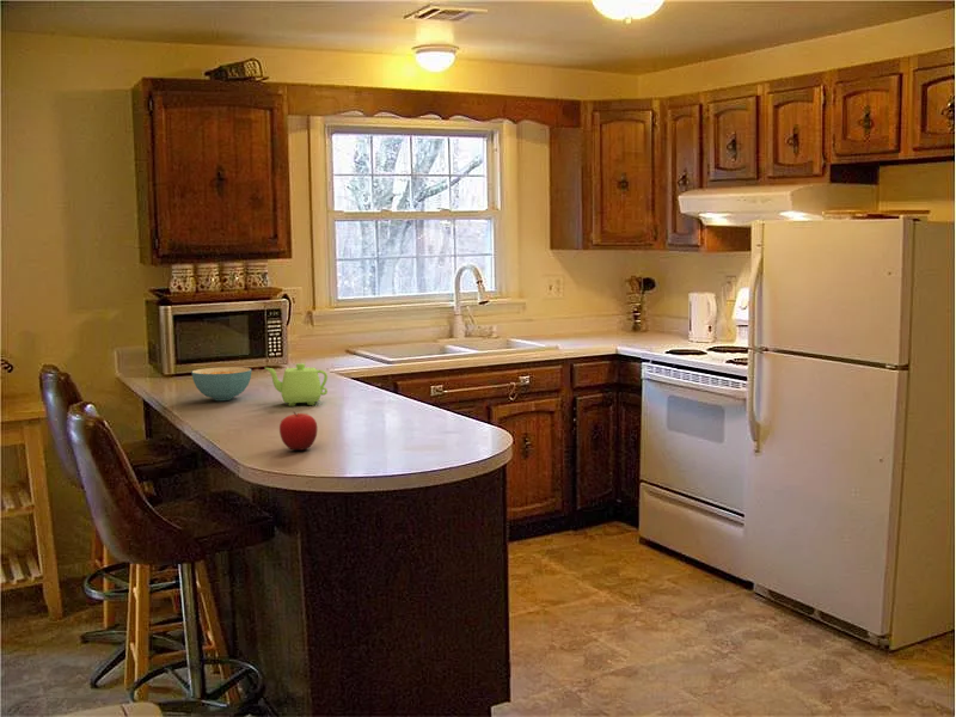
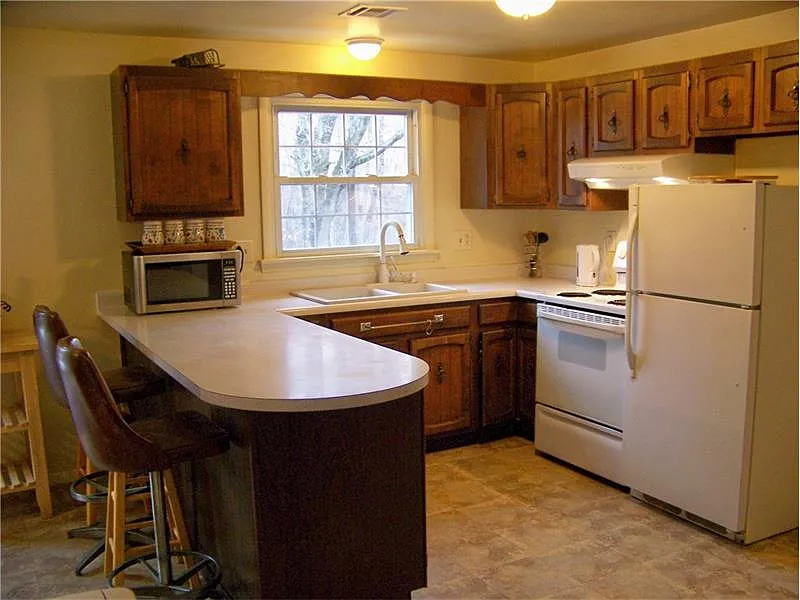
- teapot [264,362,329,407]
- fruit [278,411,318,452]
- cereal bowl [191,366,252,402]
